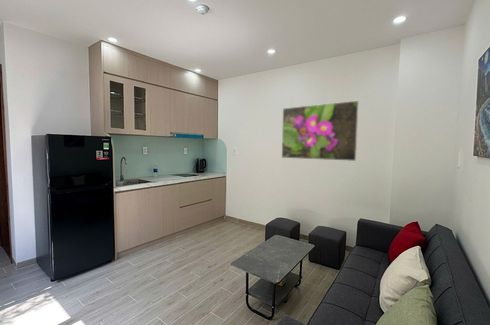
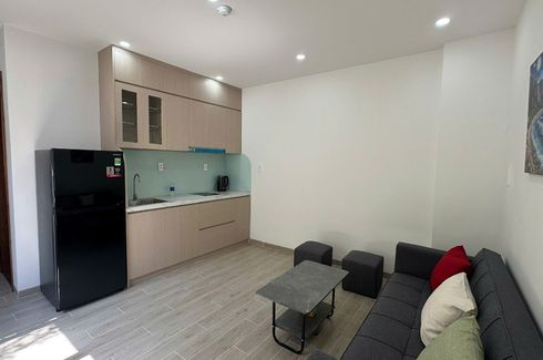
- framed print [281,100,360,162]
